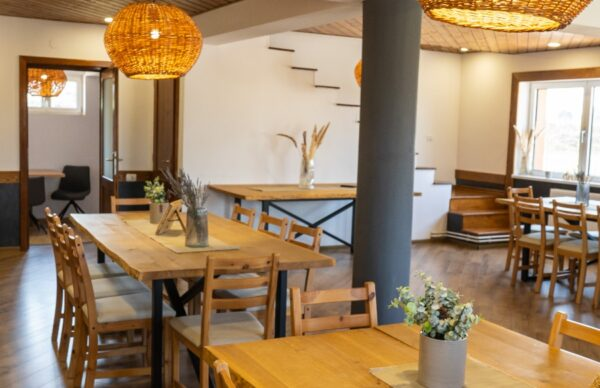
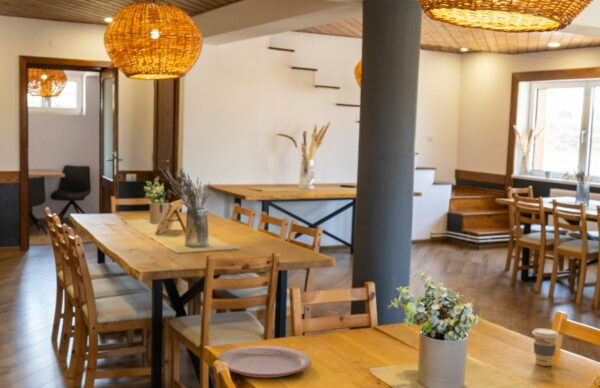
+ coffee cup [531,327,559,367]
+ plate [217,344,313,379]
